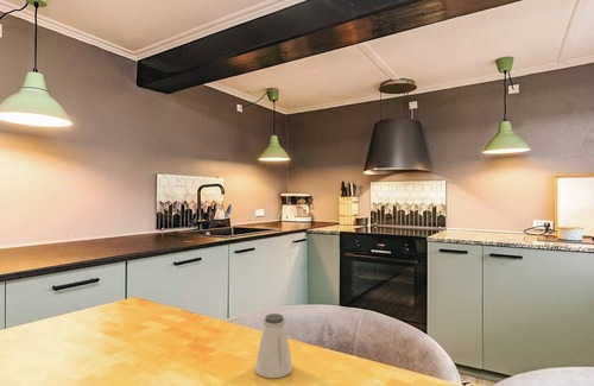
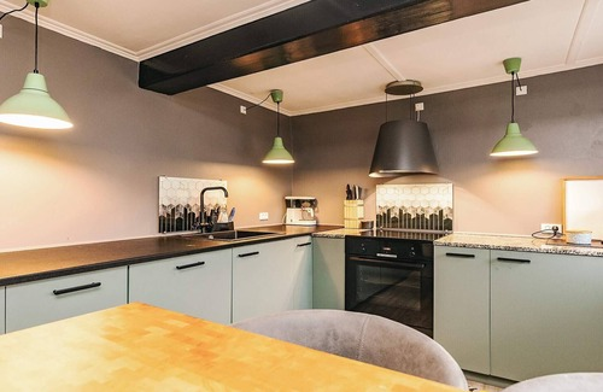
- saltshaker [254,312,293,379]
